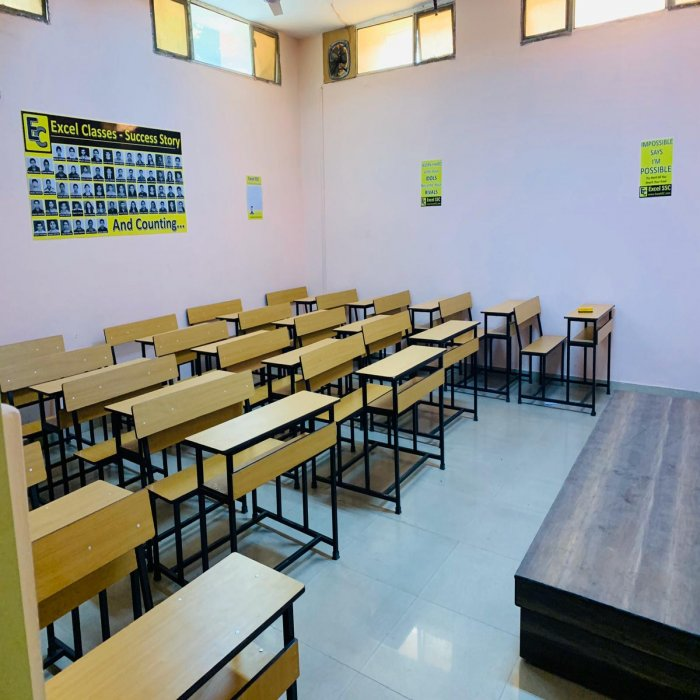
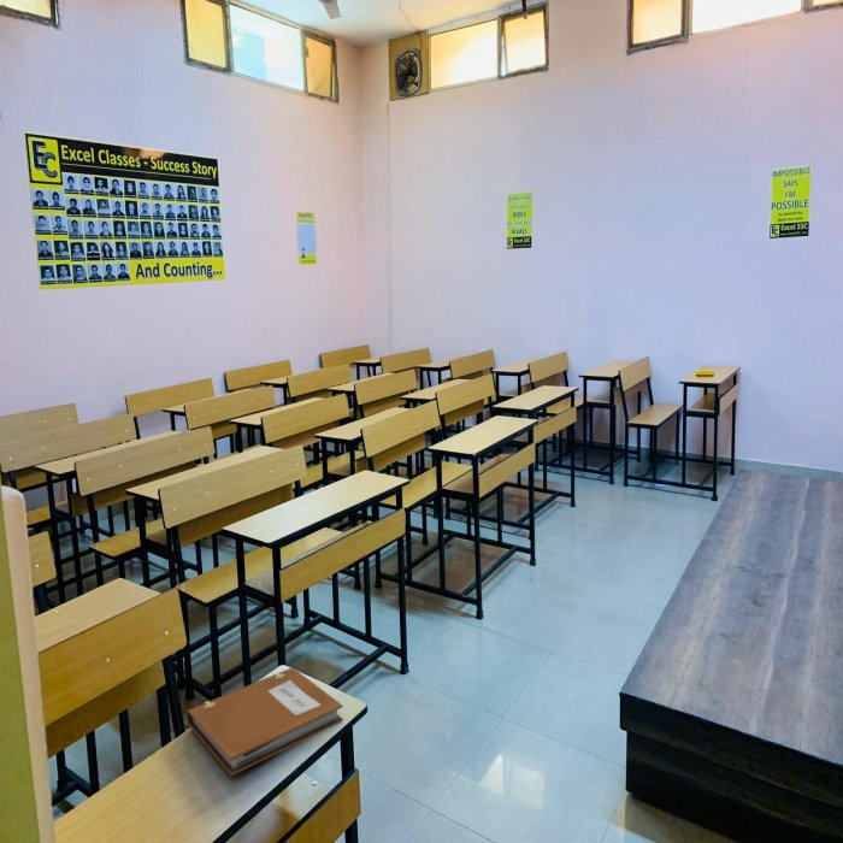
+ notebook [185,666,344,777]
